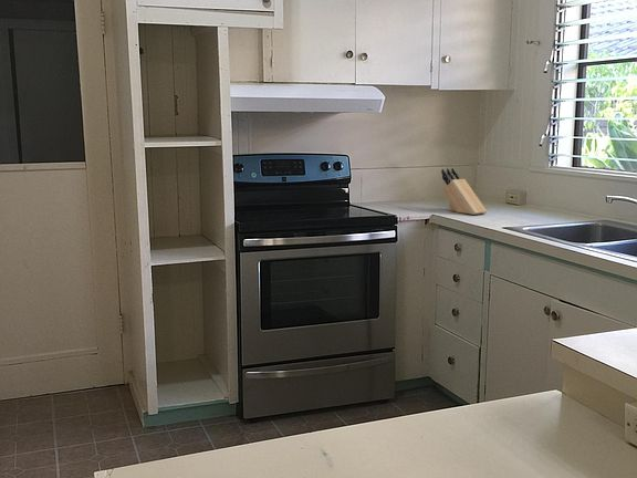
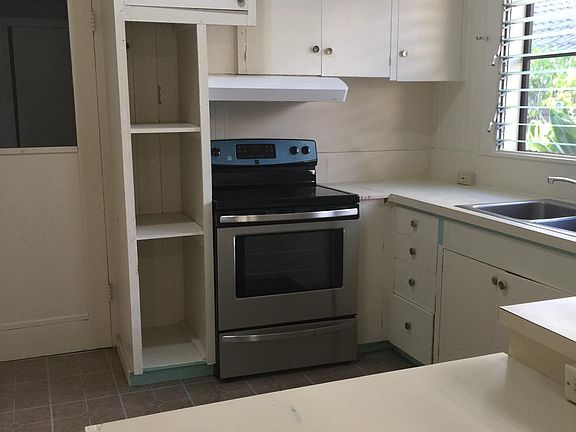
- knife block [440,167,489,216]
